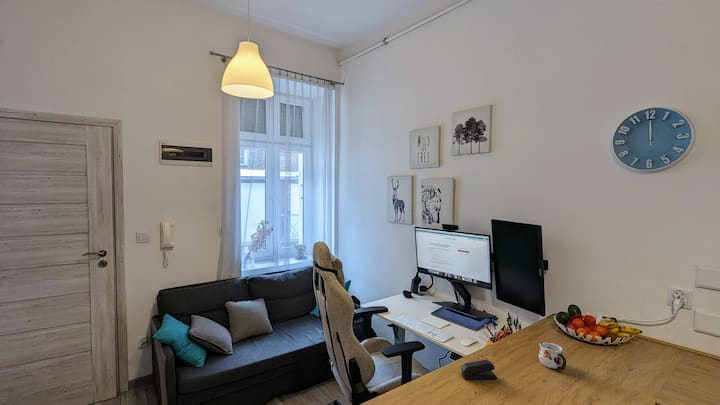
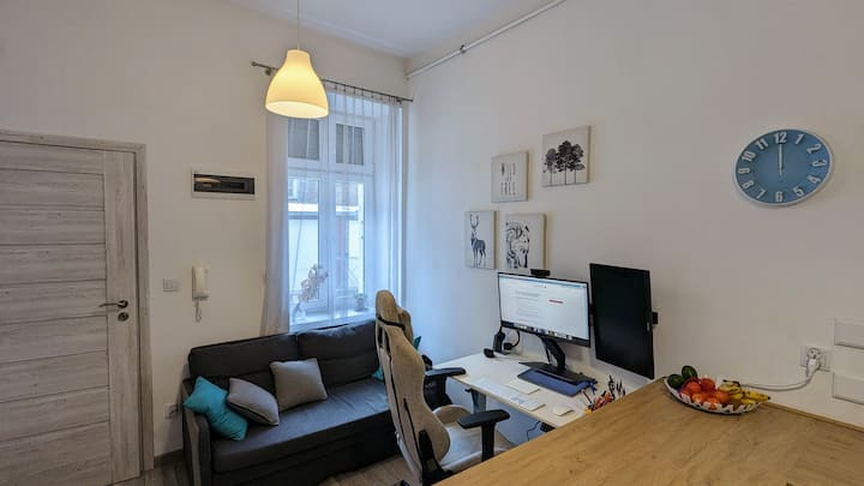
- stapler [460,358,498,381]
- mug [538,341,567,371]
